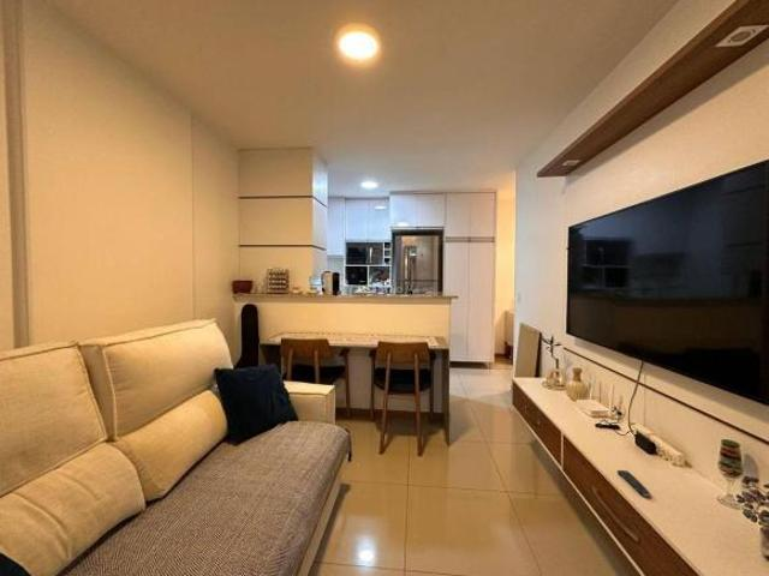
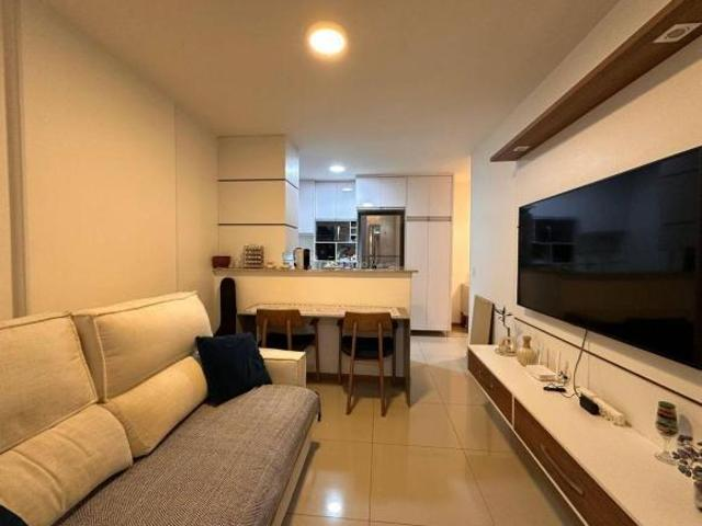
- remote control [616,469,651,498]
